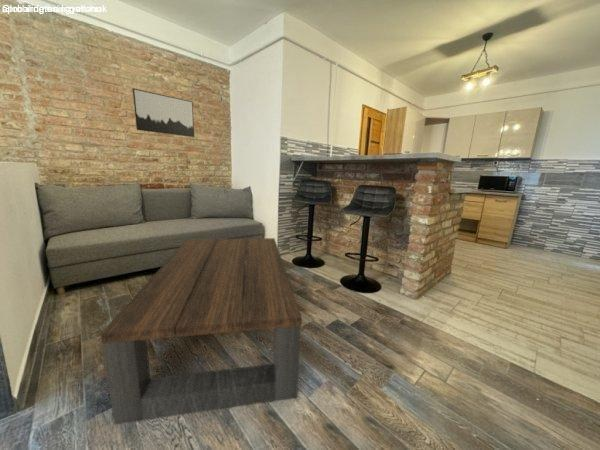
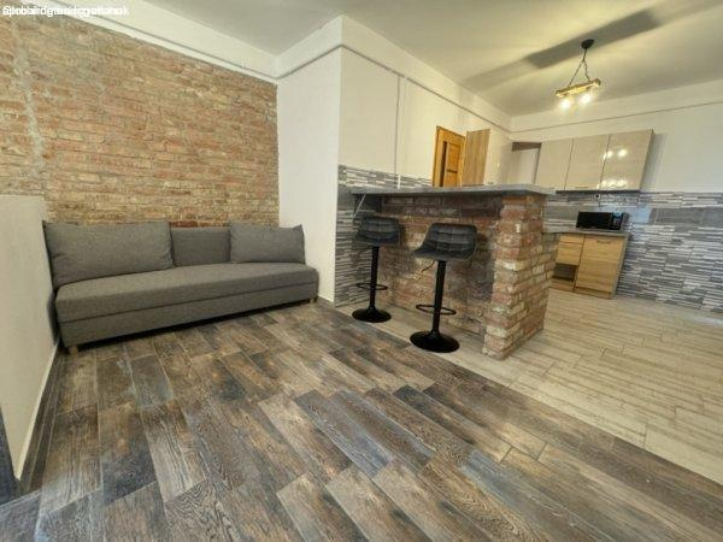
- coffee table [100,237,303,425]
- wall art [132,87,195,138]
